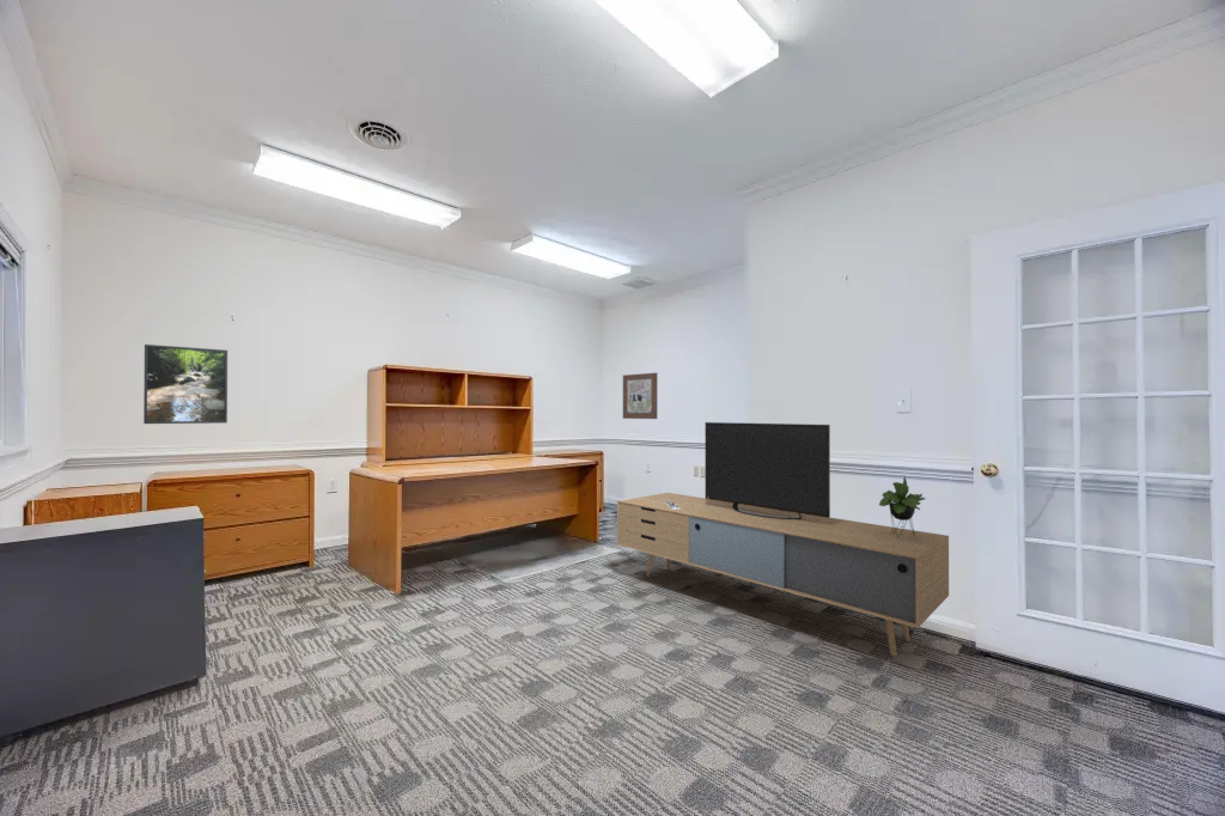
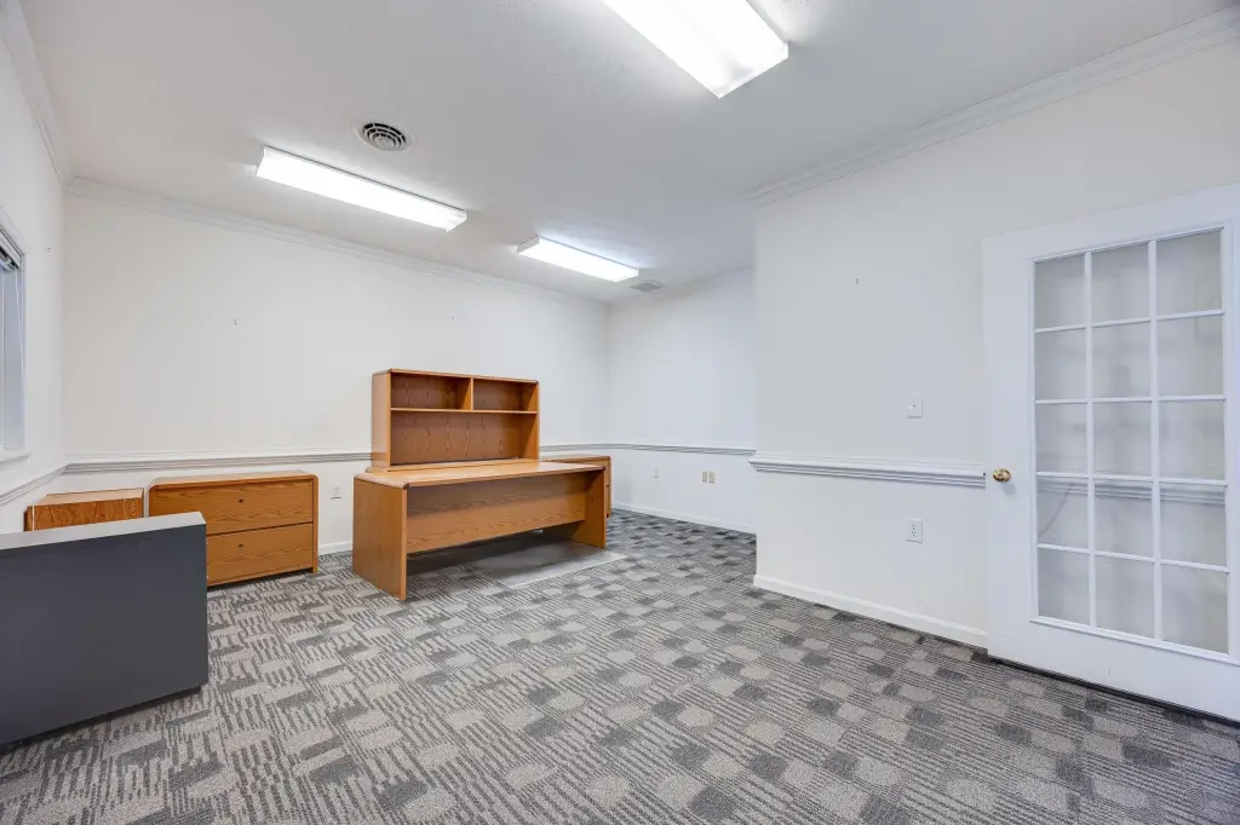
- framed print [142,343,228,425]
- wall art [622,372,658,420]
- media console [616,421,950,657]
